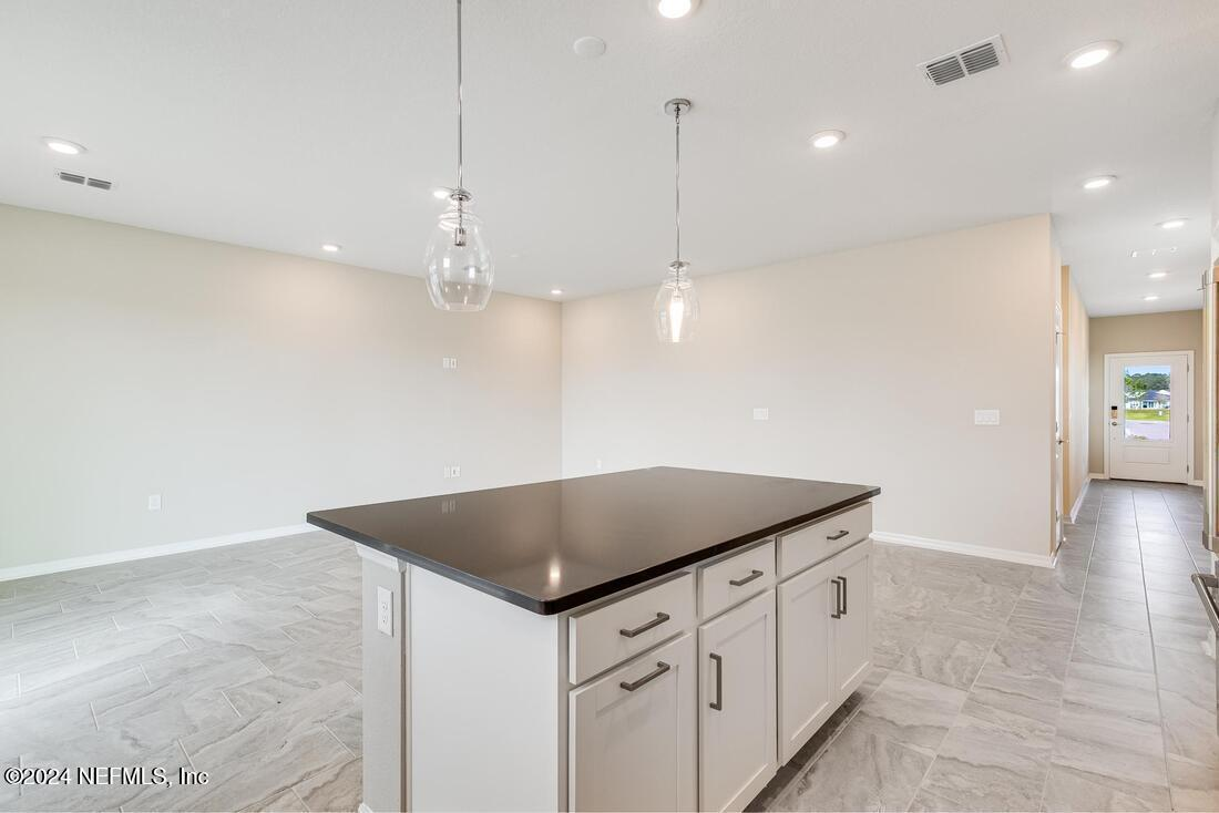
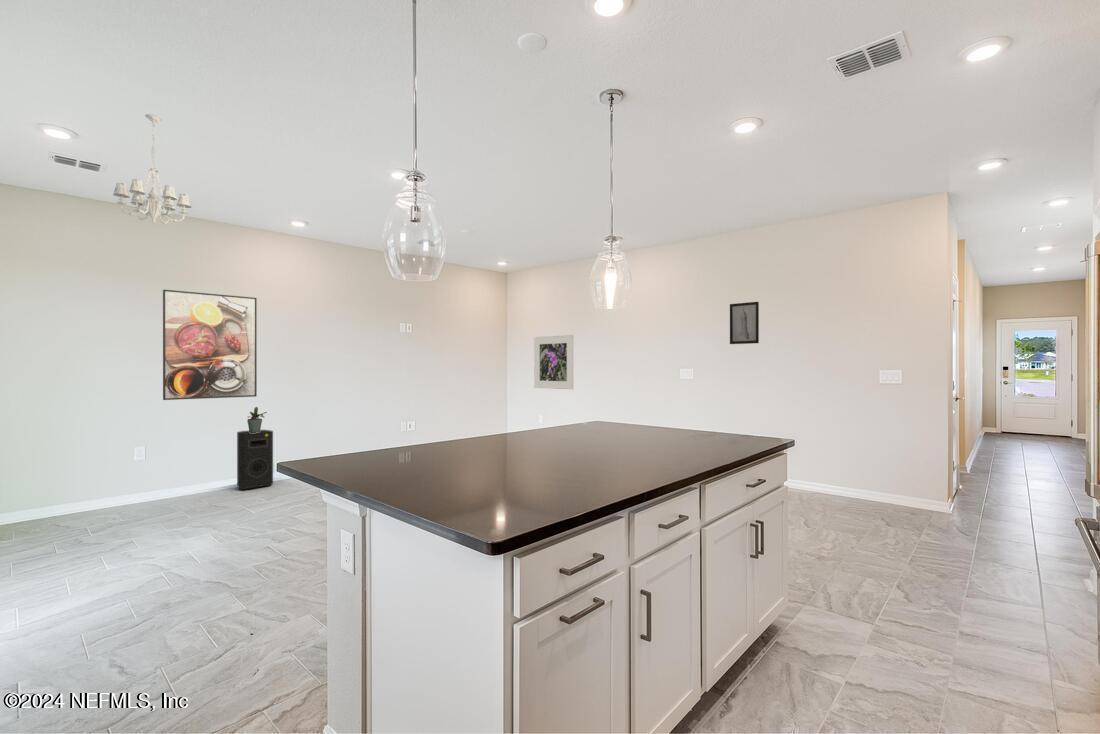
+ potted plant [246,406,268,433]
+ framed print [162,289,258,401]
+ wall art [729,301,760,345]
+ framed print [533,334,574,390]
+ speaker [236,429,274,491]
+ chandelier [112,113,192,225]
